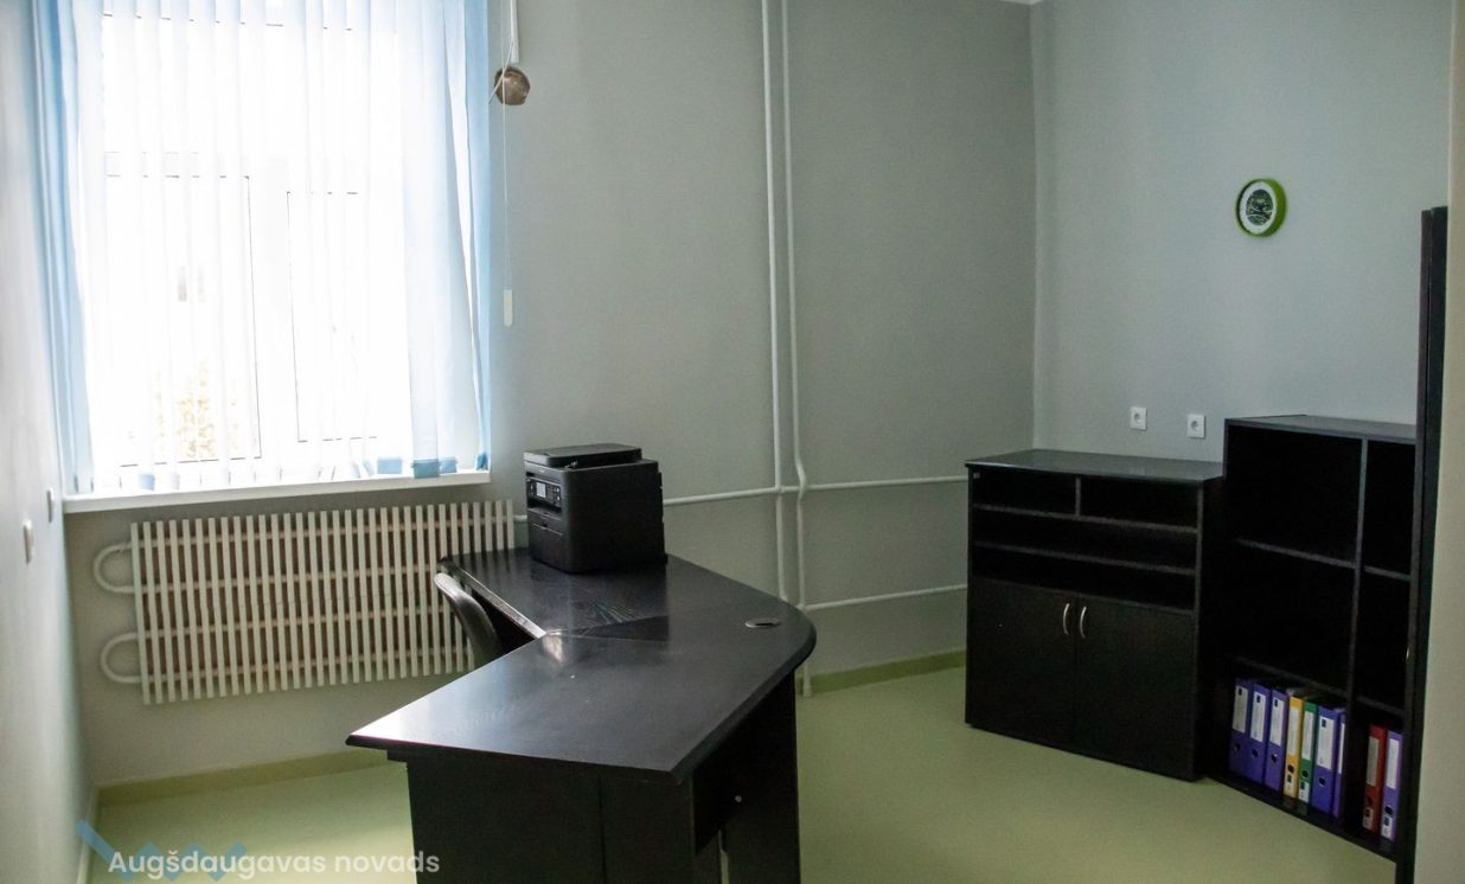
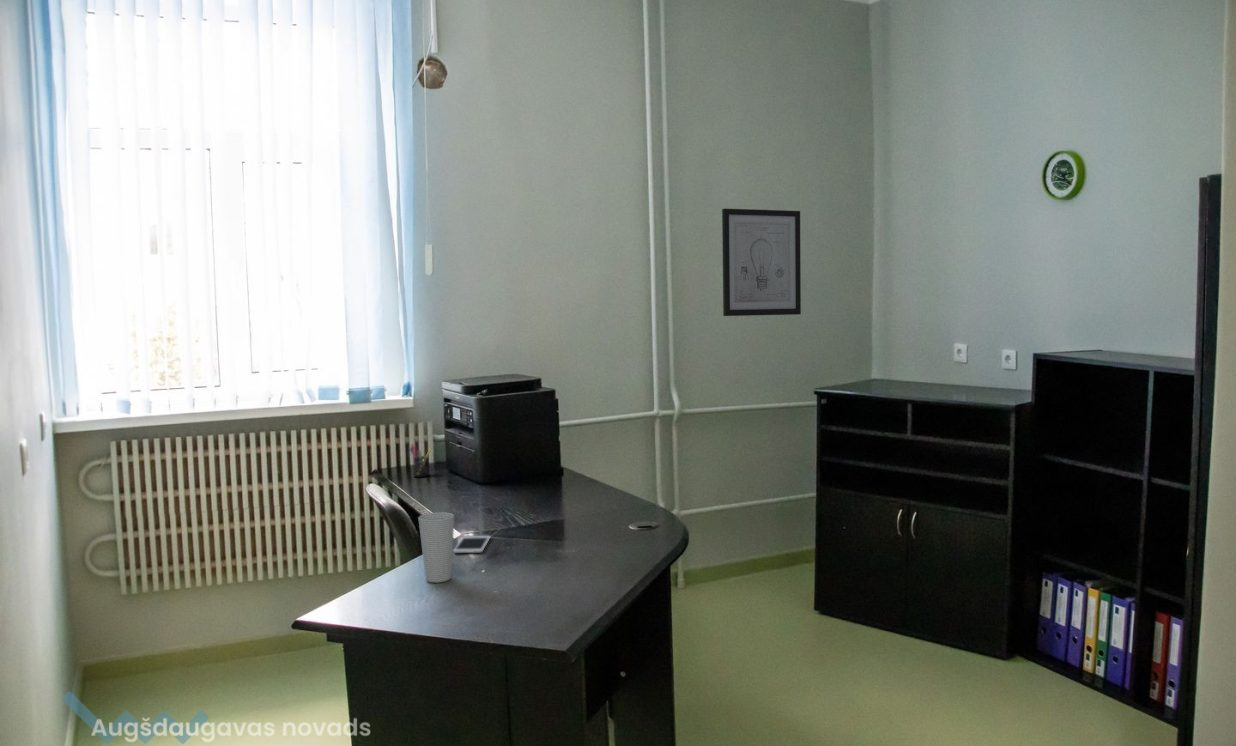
+ pen holder [408,443,433,478]
+ cup [417,511,455,584]
+ cell phone [452,535,492,554]
+ wall art [721,208,802,317]
